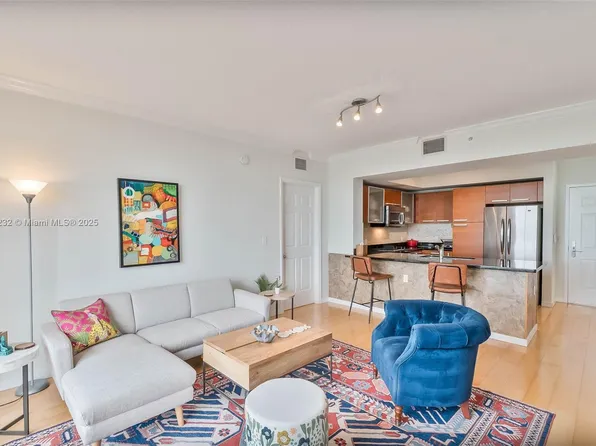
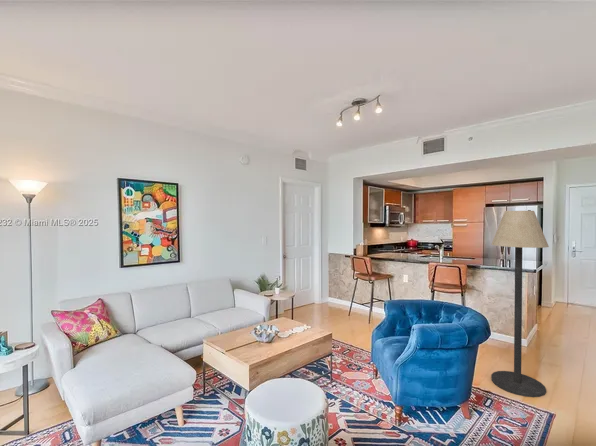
+ floor lamp [490,210,550,398]
